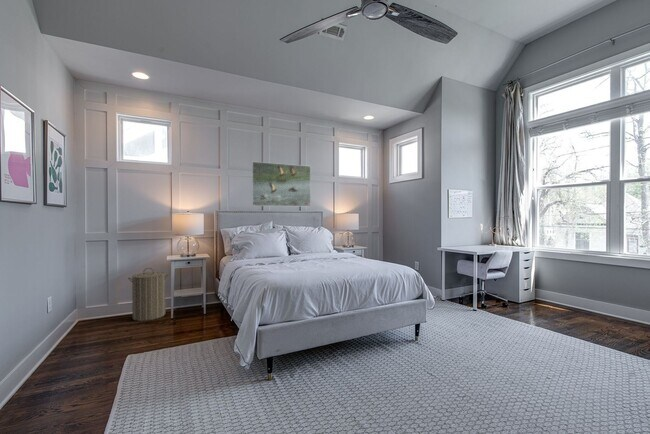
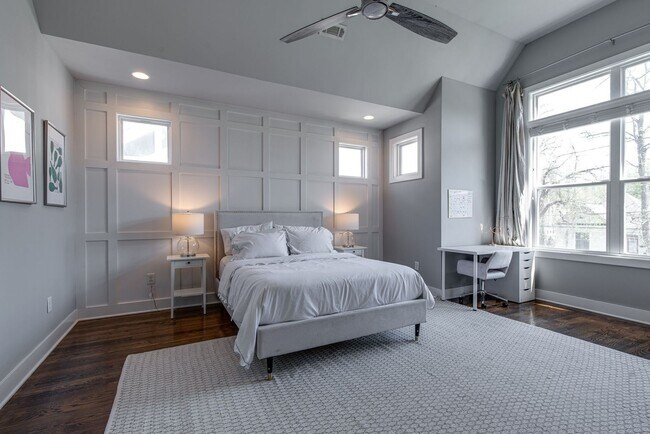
- laundry hamper [127,267,170,322]
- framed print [251,161,312,207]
